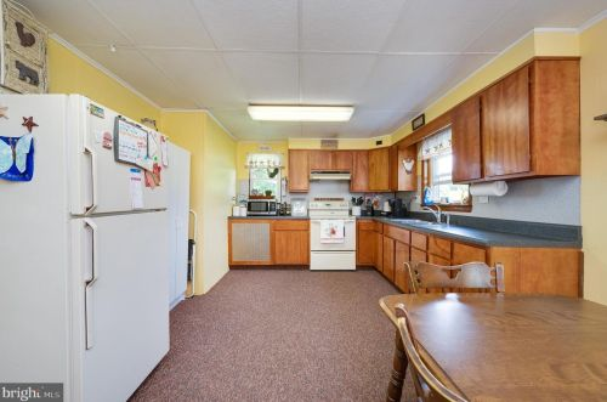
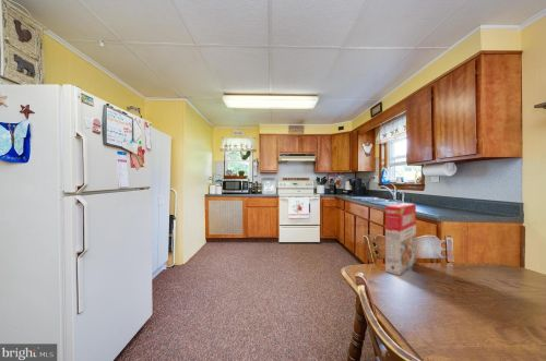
+ cereal box [384,202,417,277]
